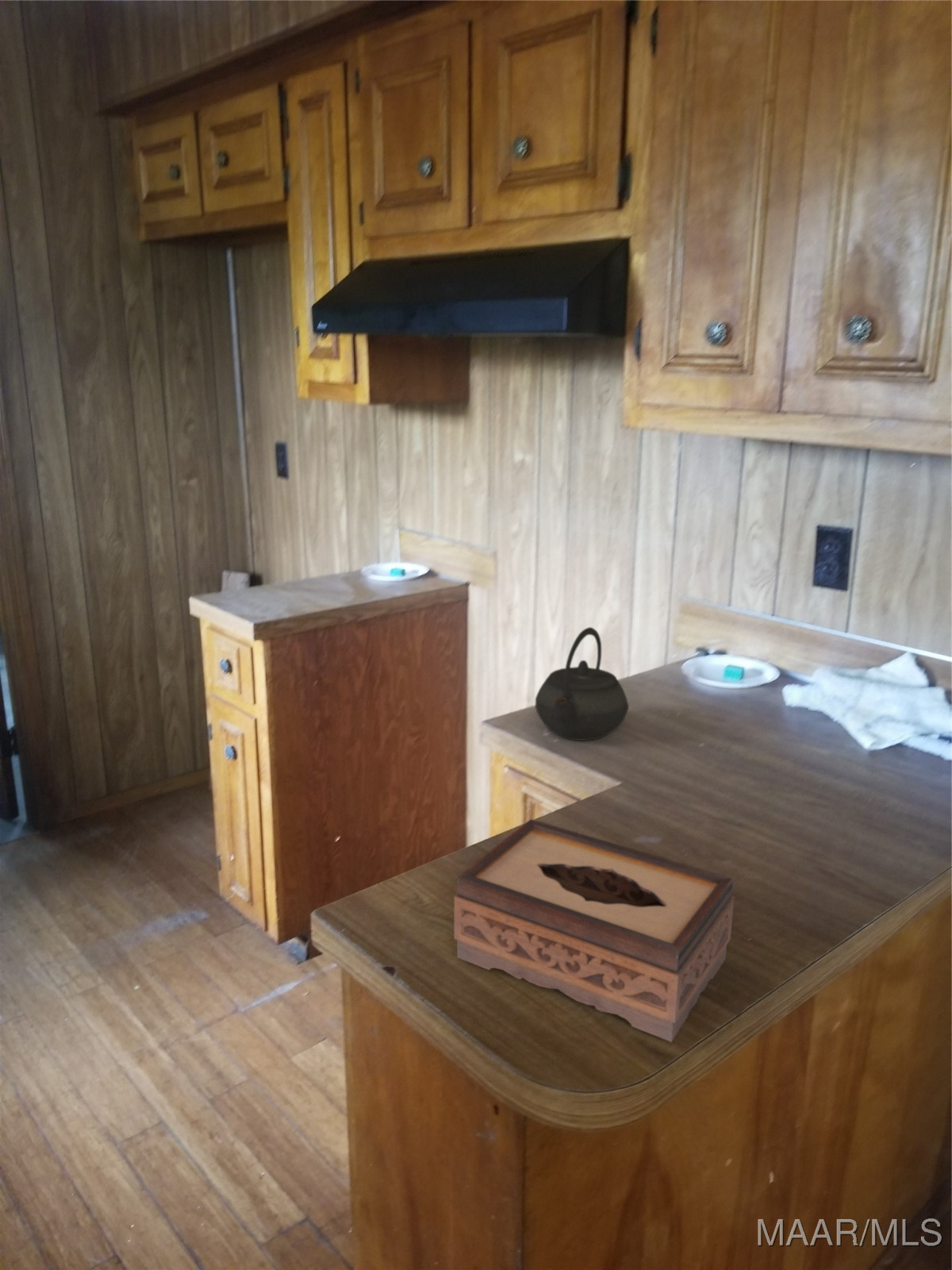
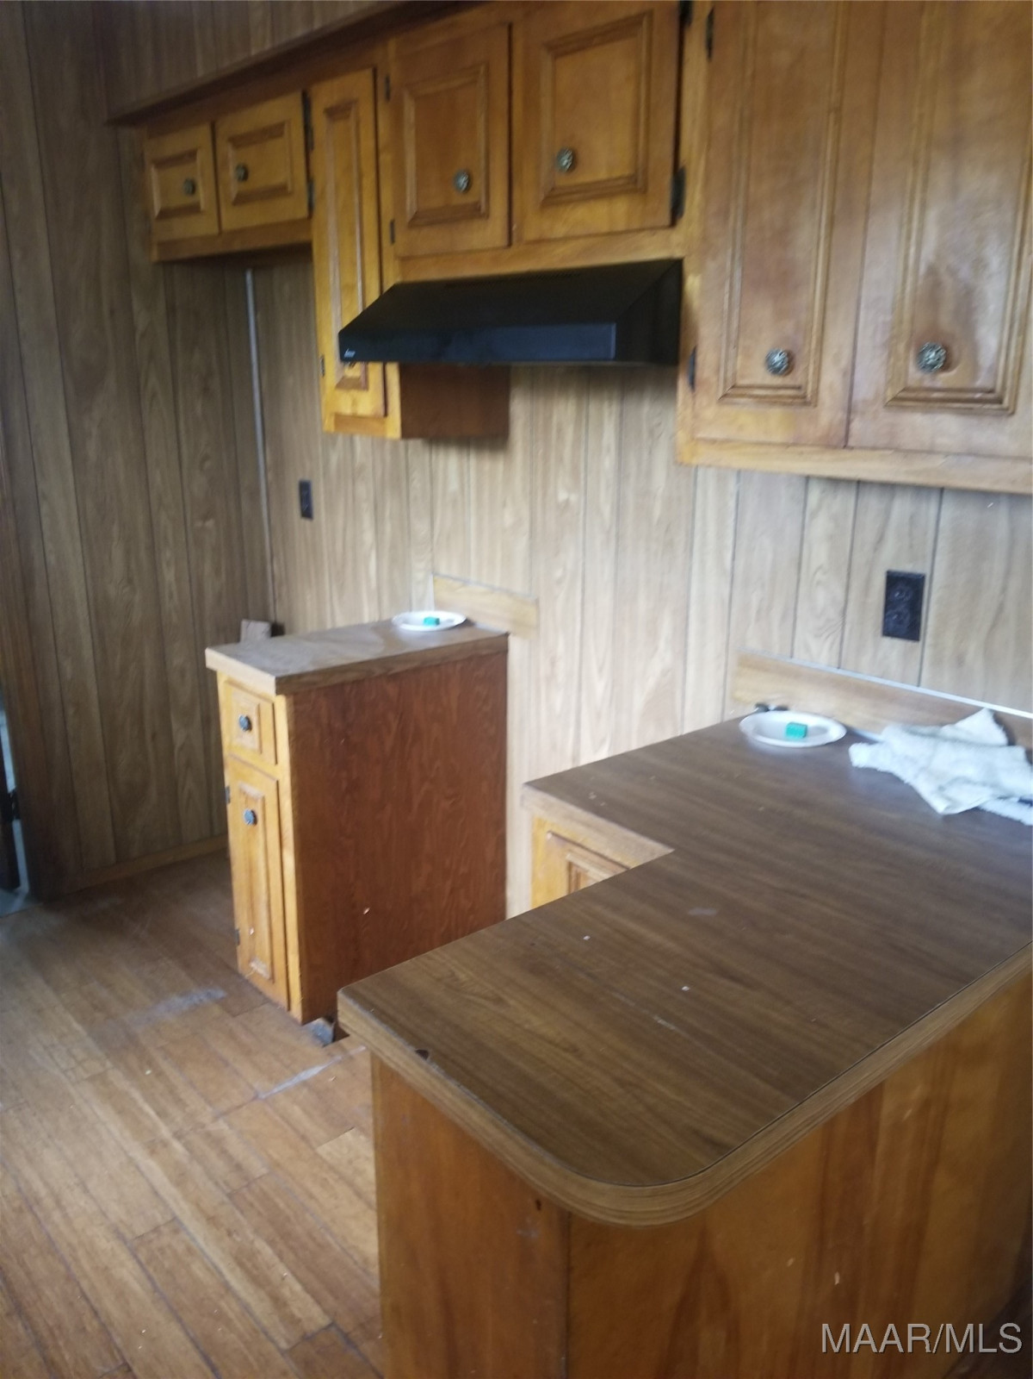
- tissue box [453,818,735,1043]
- kettle [535,626,629,741]
